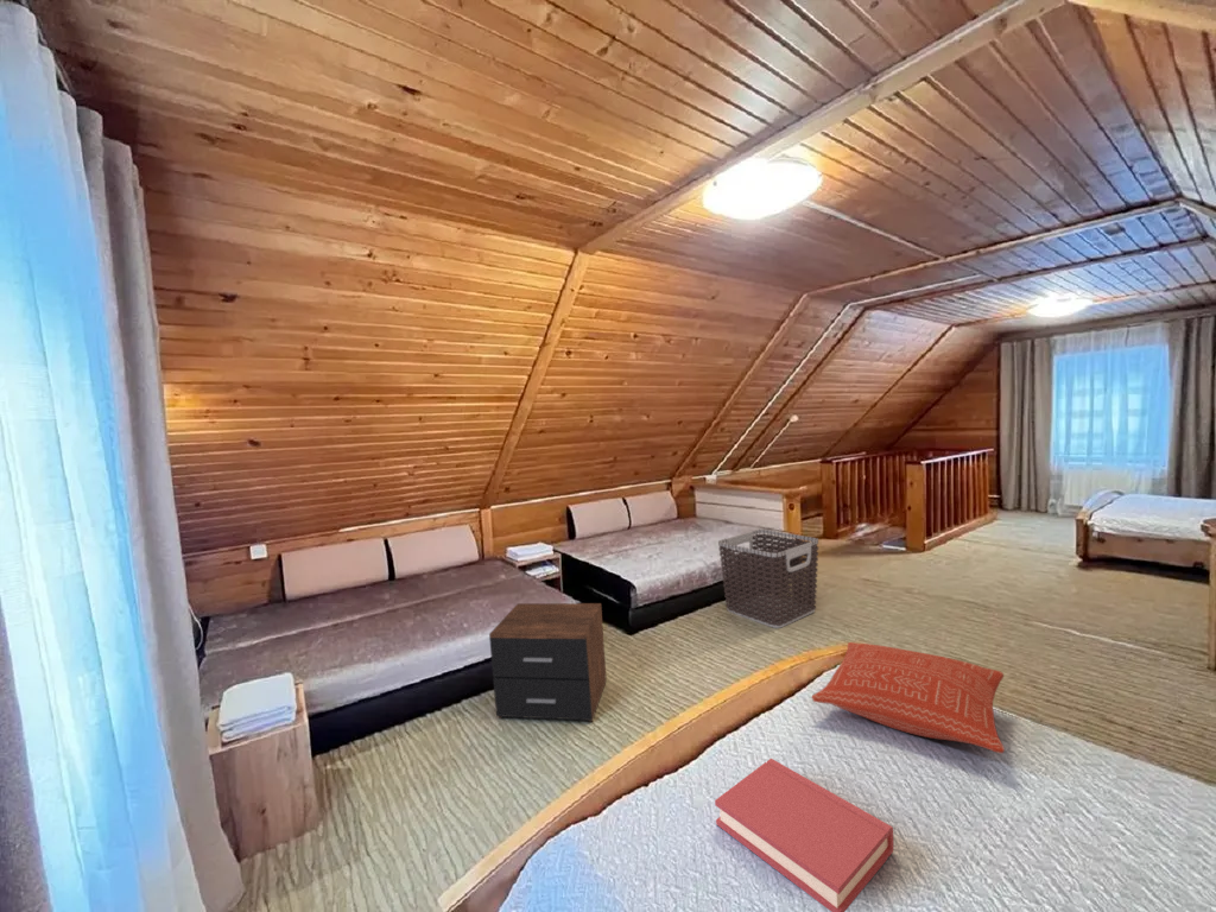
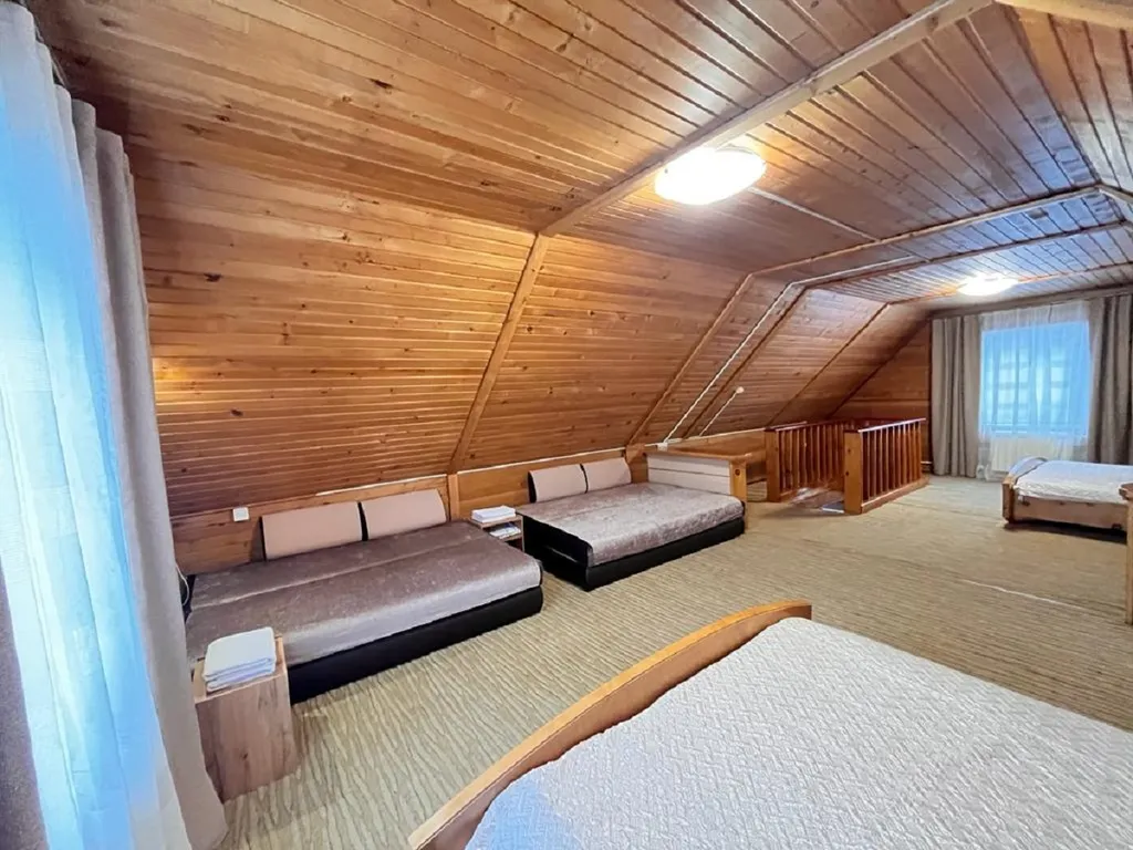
- nightstand [488,602,608,723]
- hardback book [714,758,895,912]
- clothes hamper [717,528,819,629]
- pillow [811,641,1006,754]
